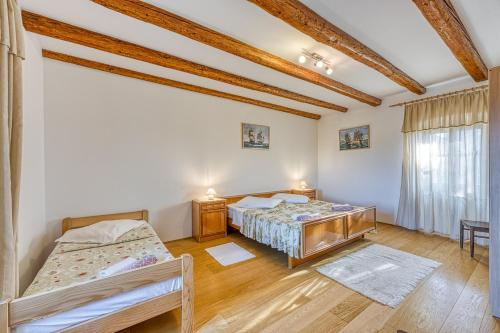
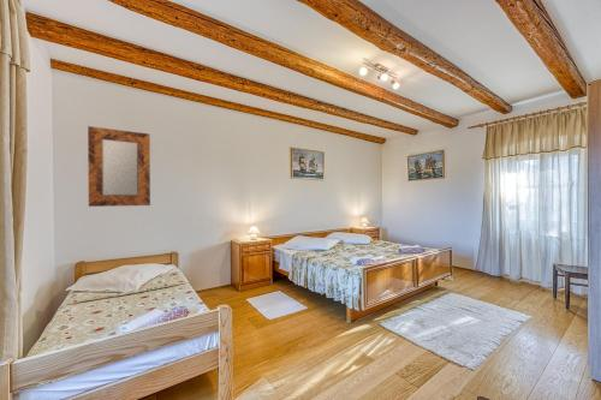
+ home mirror [87,125,151,208]
